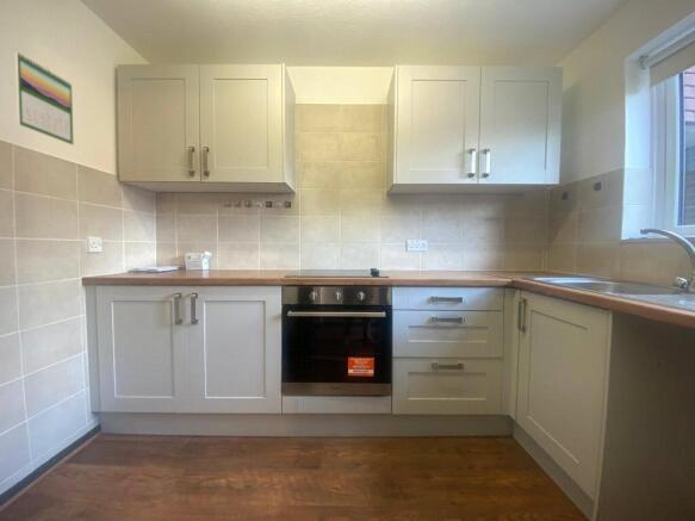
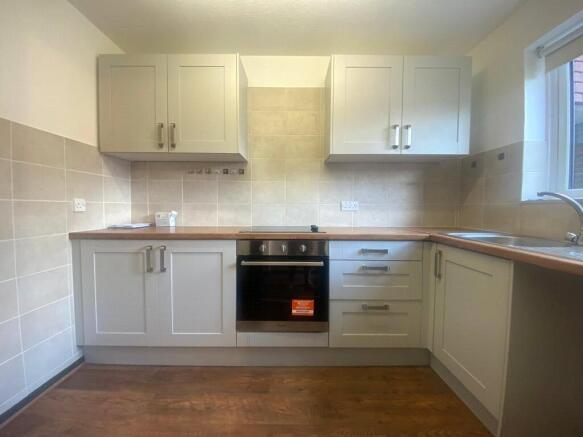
- calendar [14,50,74,145]
